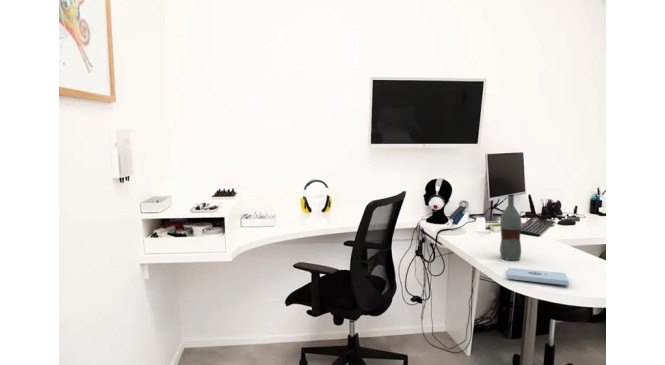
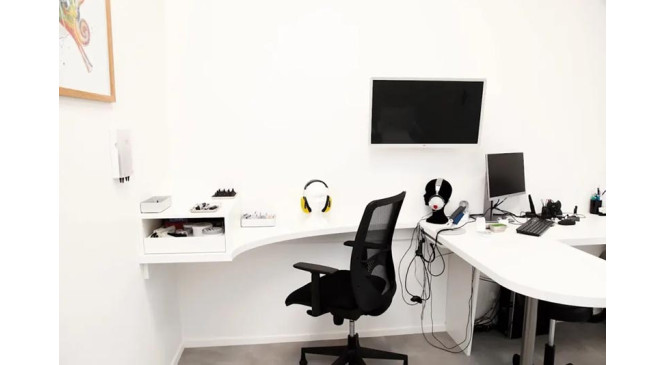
- notepad [506,267,570,286]
- bottle [499,193,523,261]
